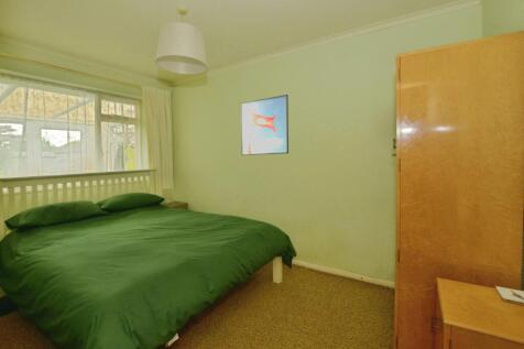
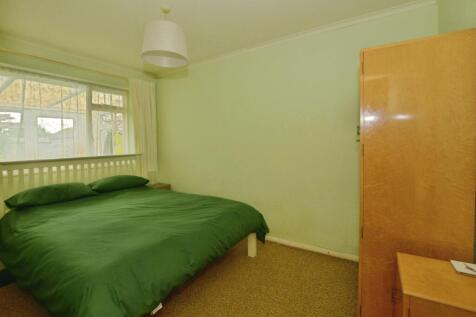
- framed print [240,94,290,156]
